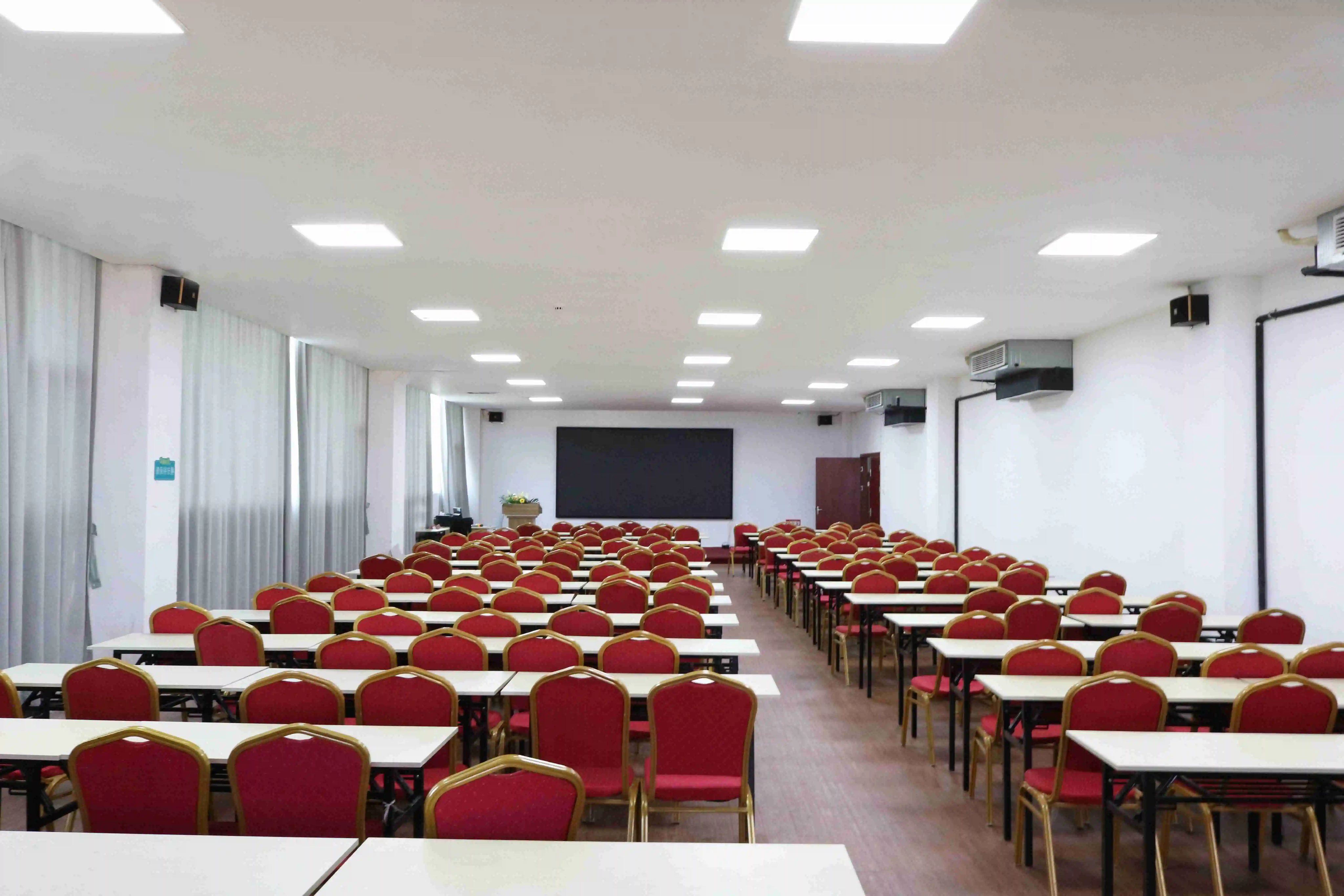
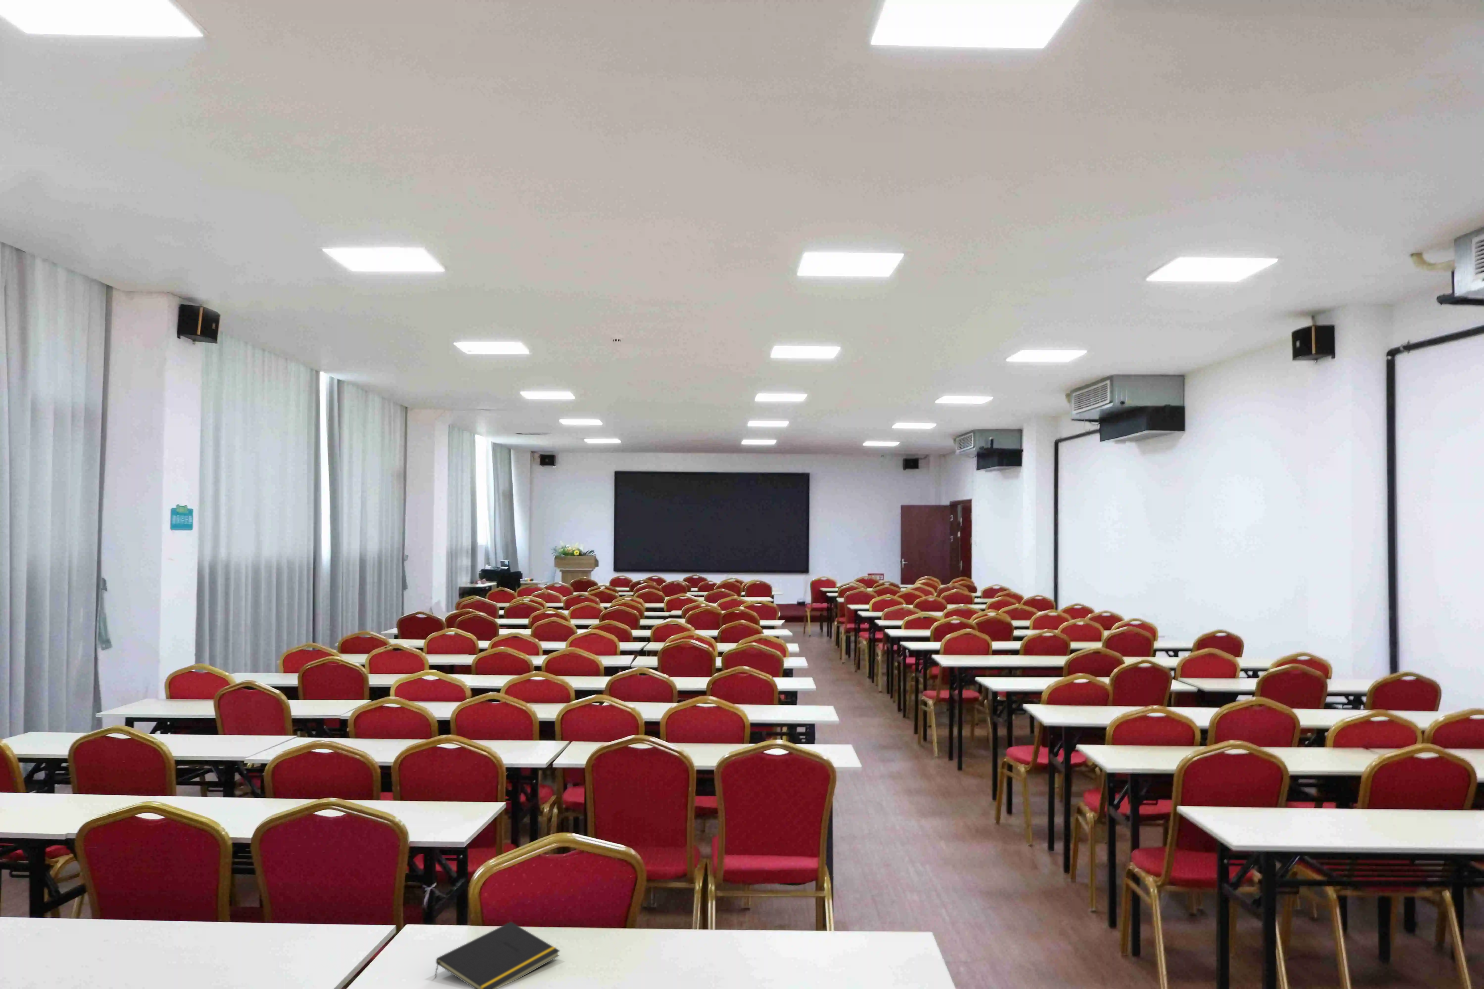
+ notepad [434,922,561,989]
